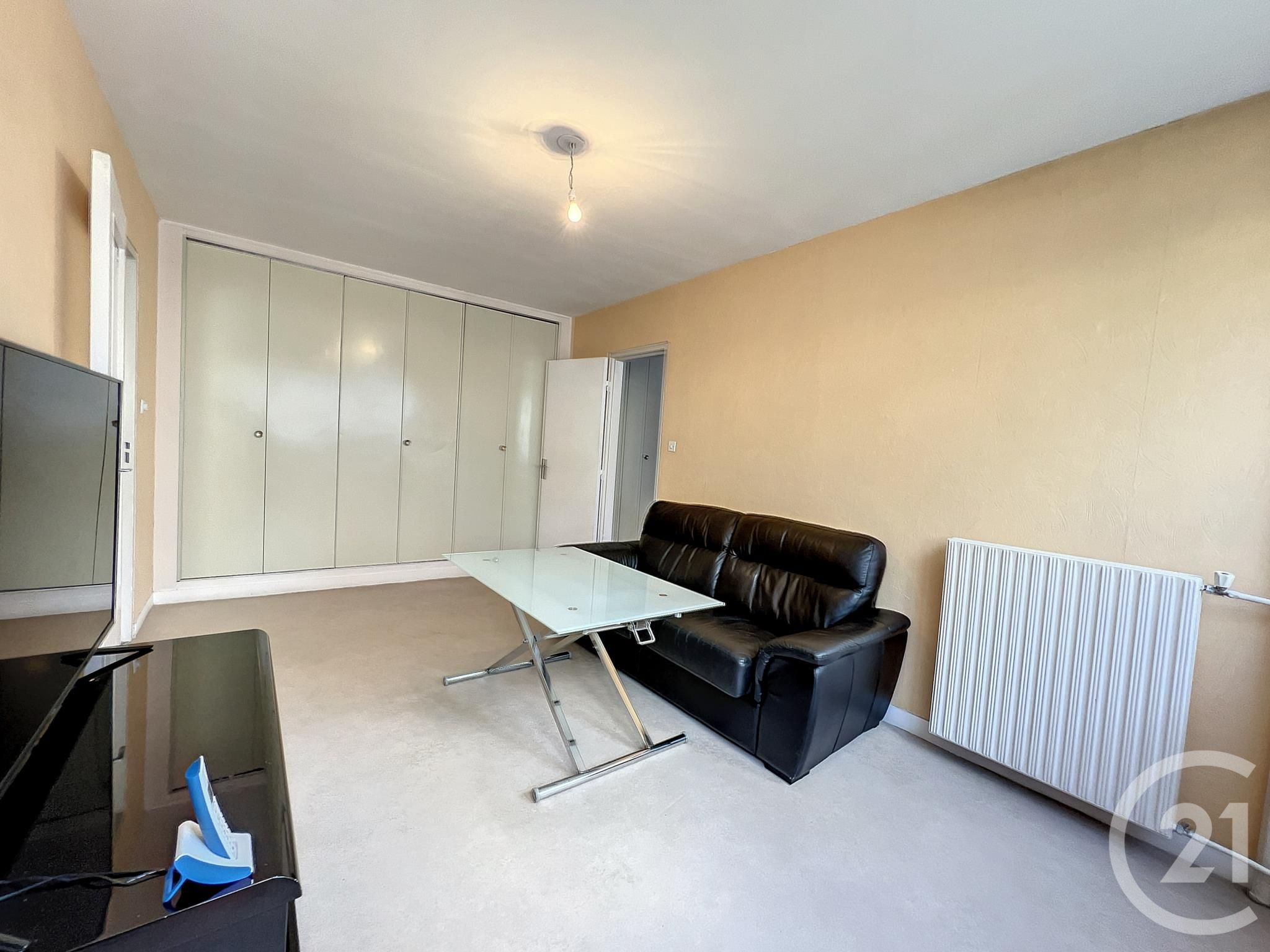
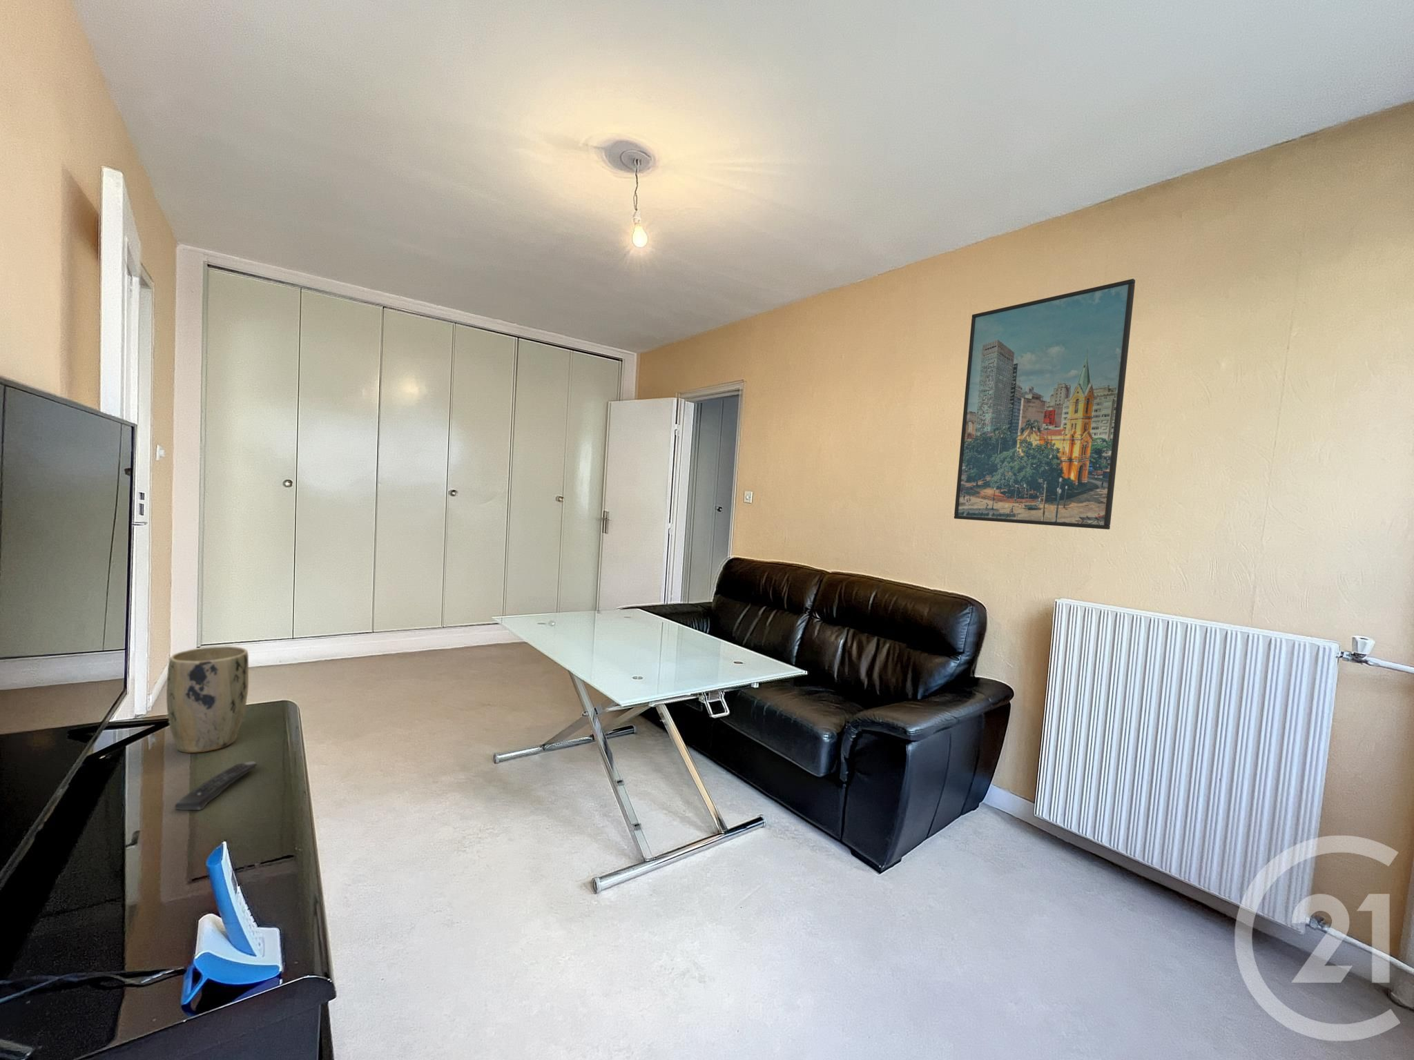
+ plant pot [166,646,249,754]
+ remote control [174,762,257,811]
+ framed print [953,278,1136,530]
